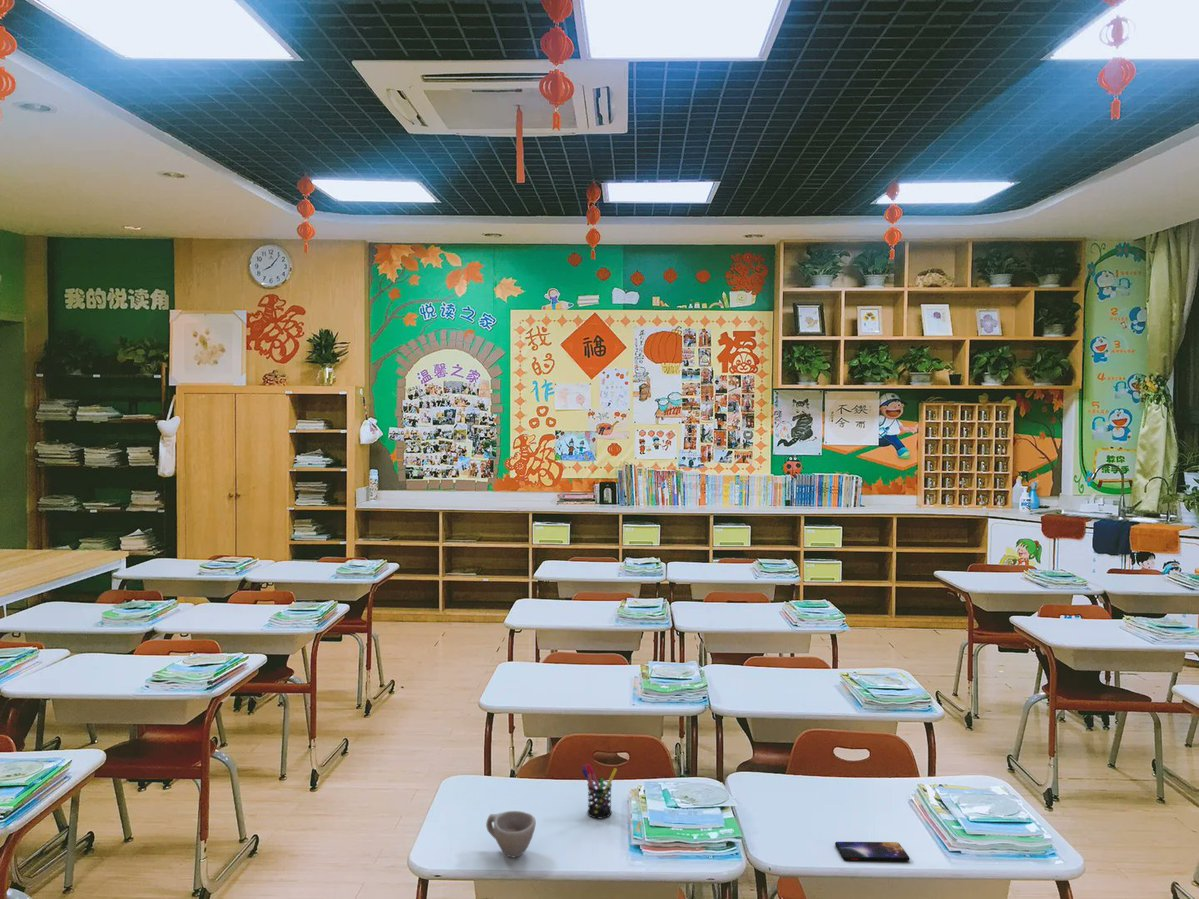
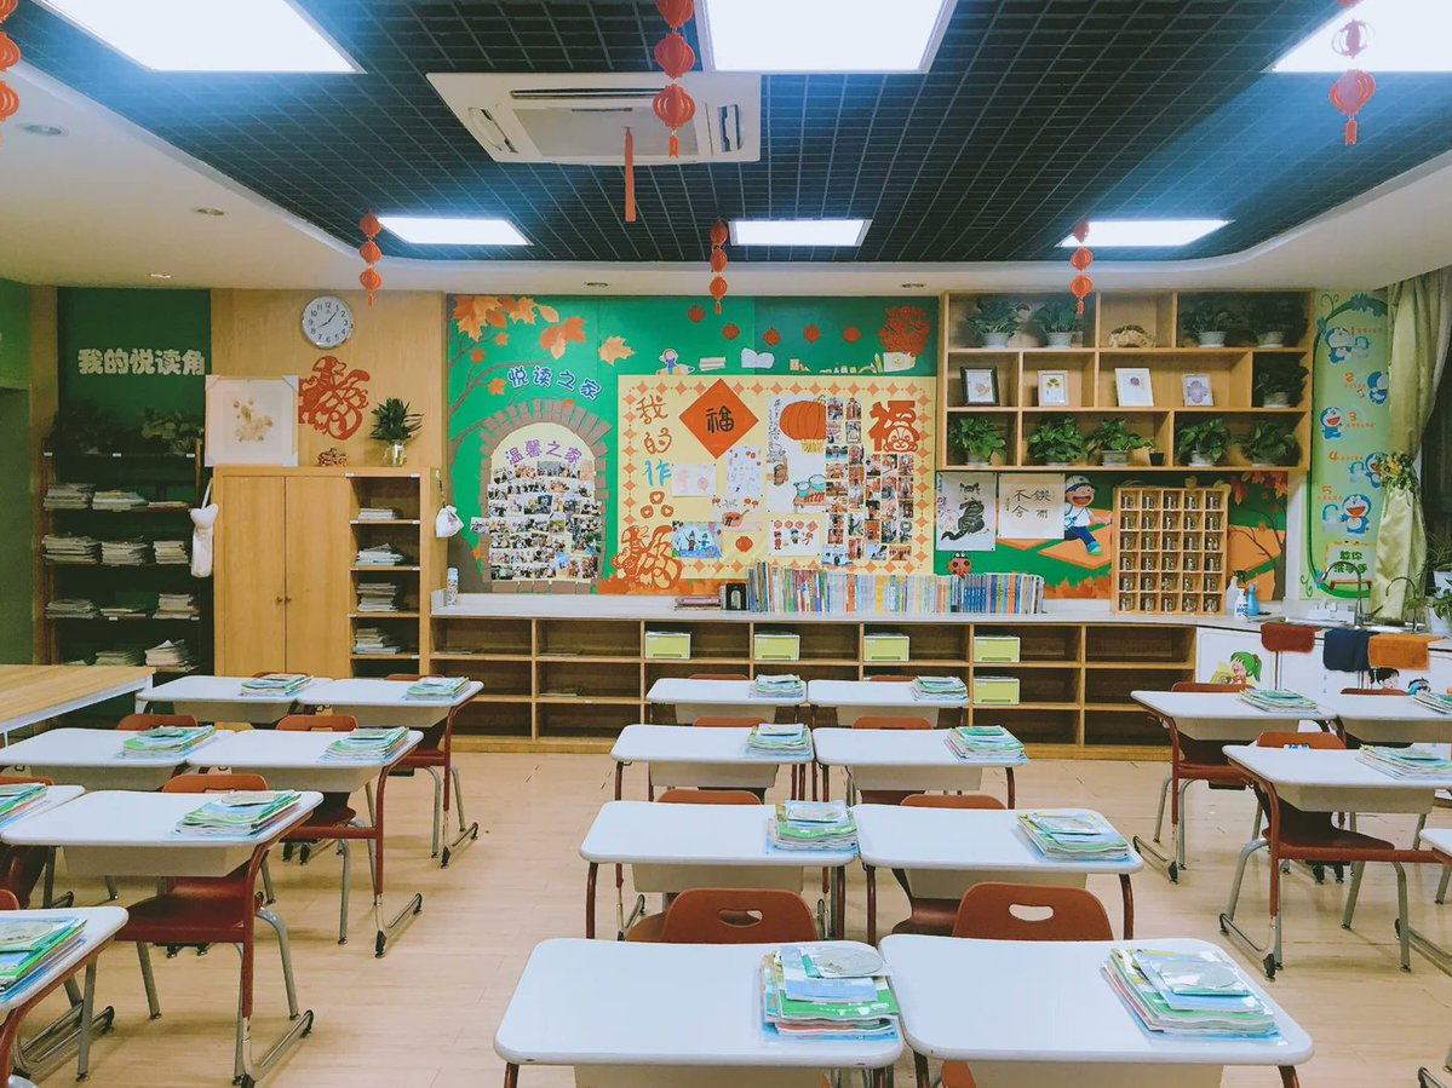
- cup [485,810,537,858]
- smartphone [834,841,911,862]
- pen holder [581,763,618,819]
